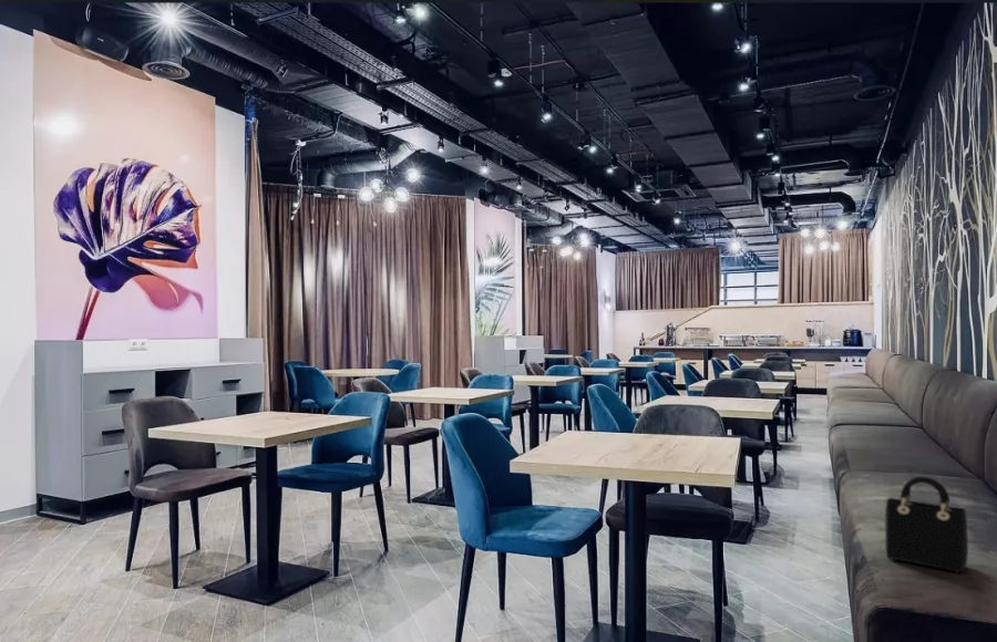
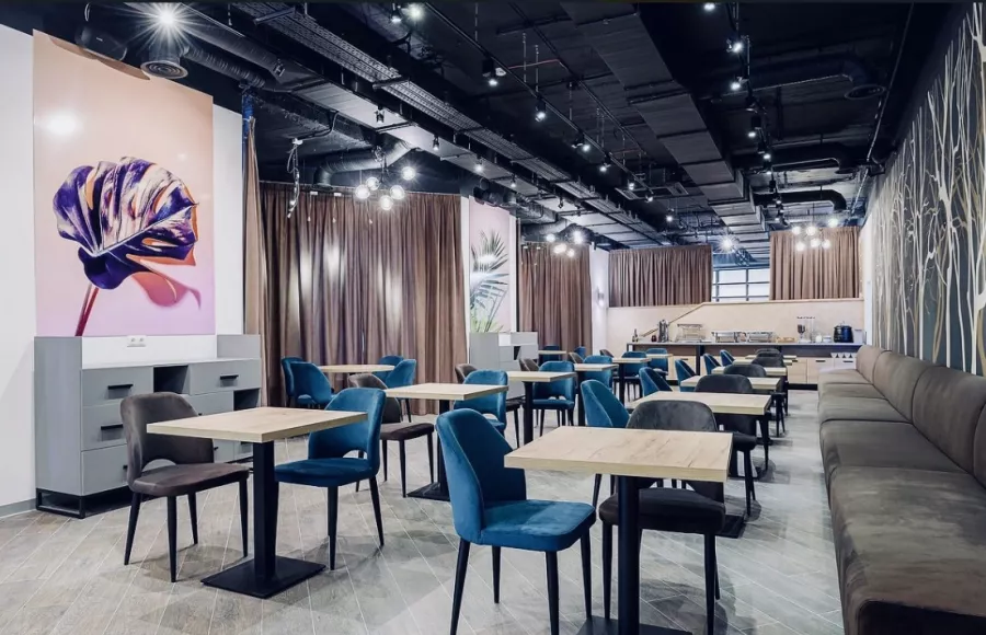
- handbag [884,476,969,573]
